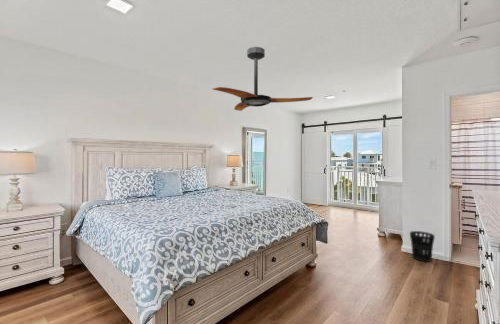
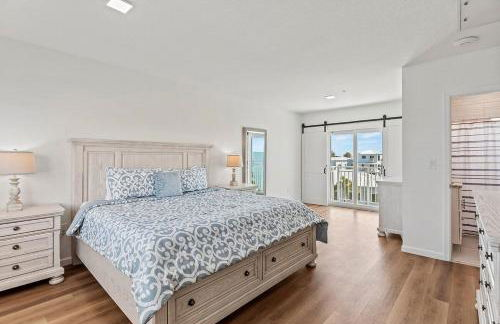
- ceiling fan [211,46,314,112]
- wastebasket [409,230,436,263]
